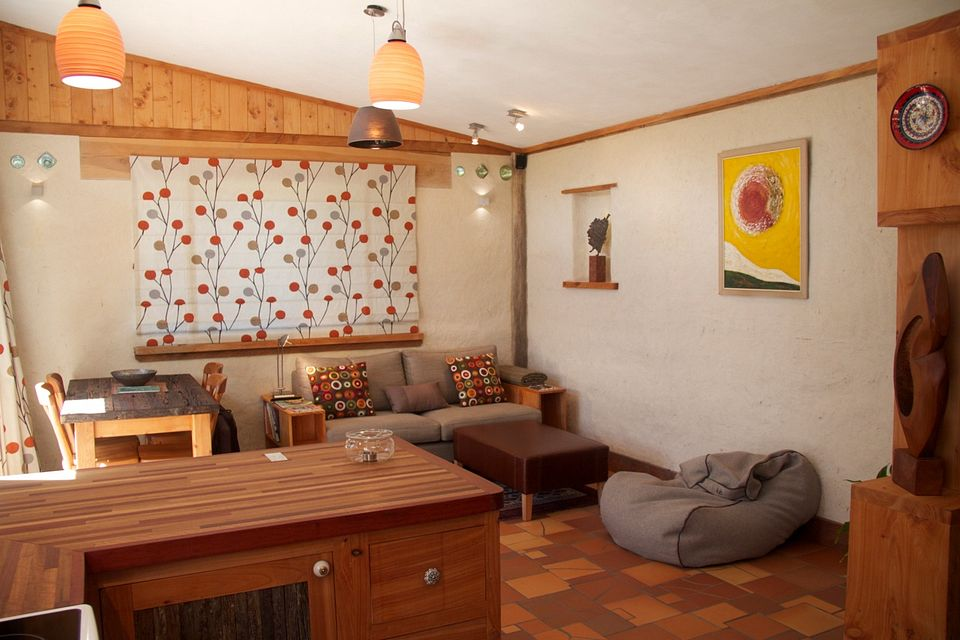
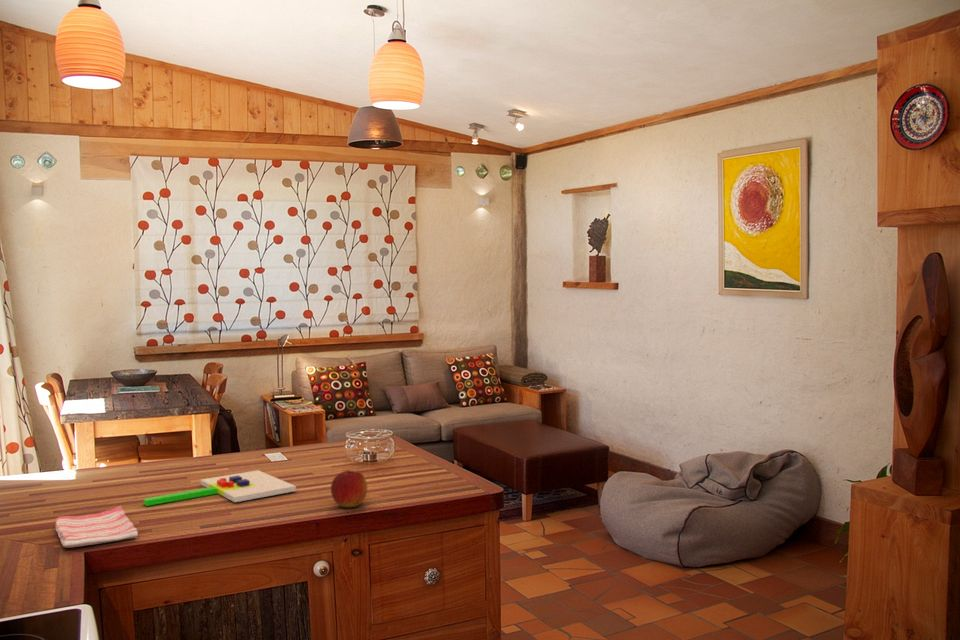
+ apple [330,469,368,508]
+ dish towel [54,505,139,548]
+ chopping board [142,469,297,507]
